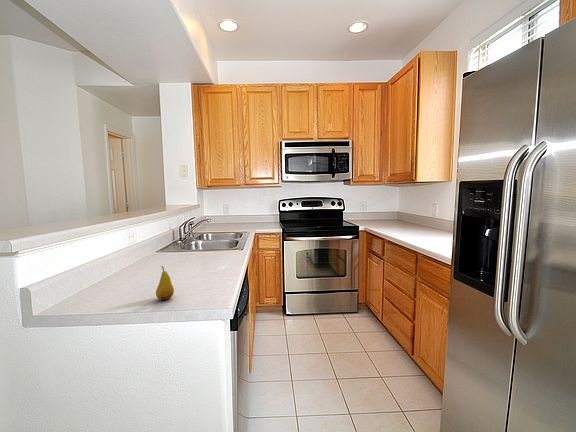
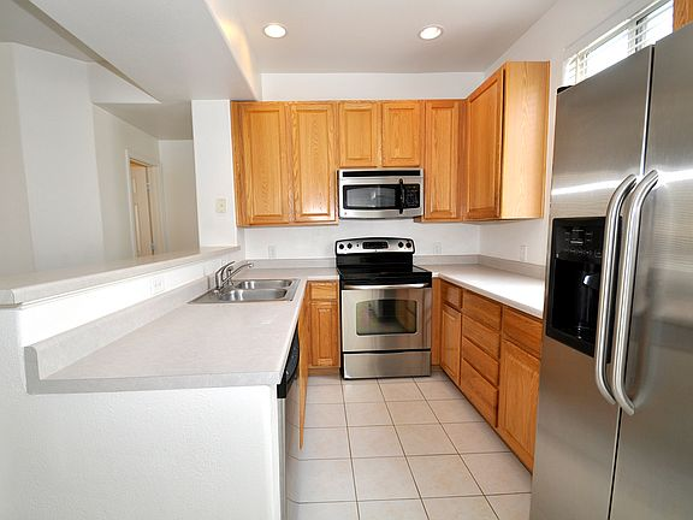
- fruit [155,265,175,301]
